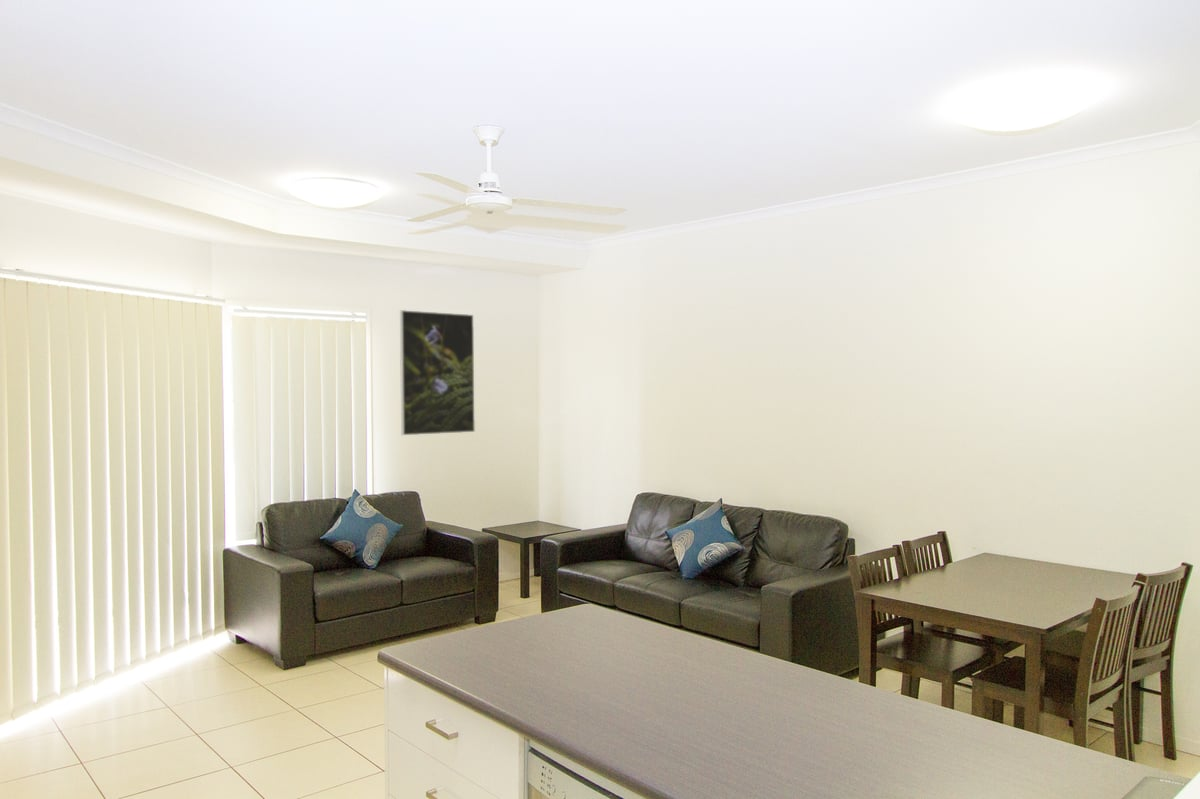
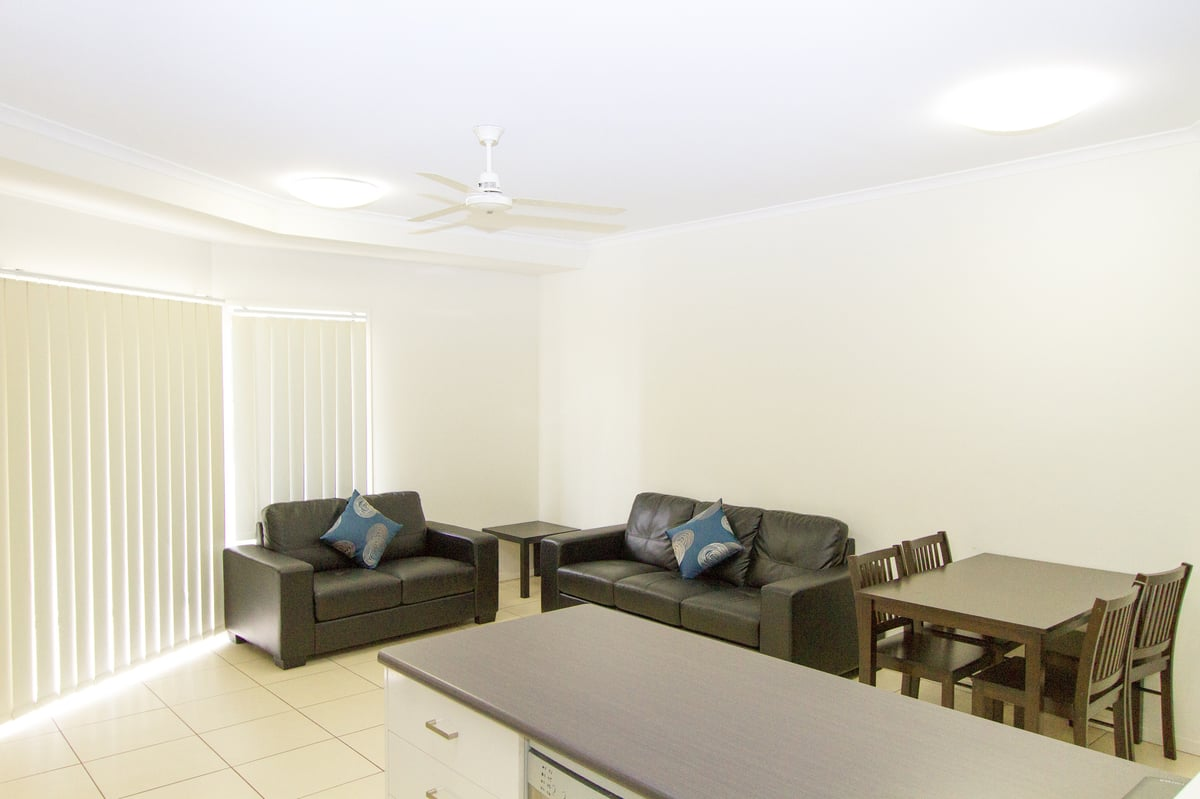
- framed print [399,309,476,436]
